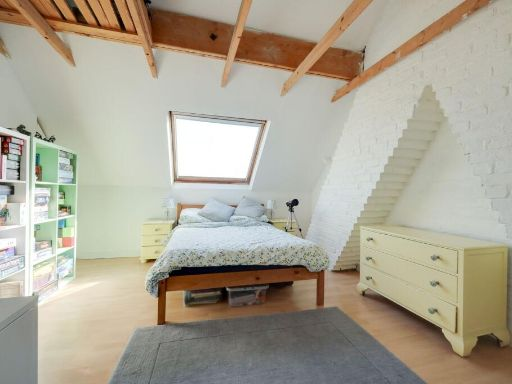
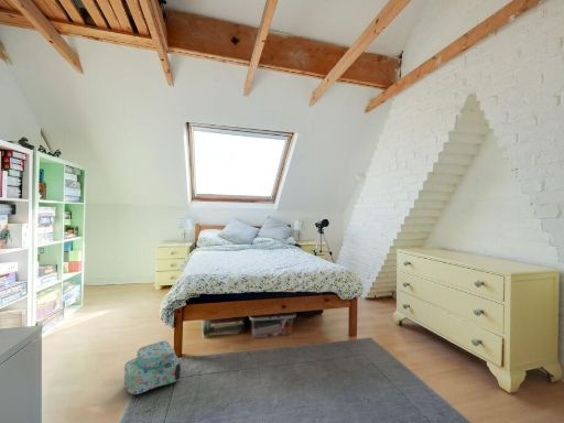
+ backpack [123,339,182,395]
